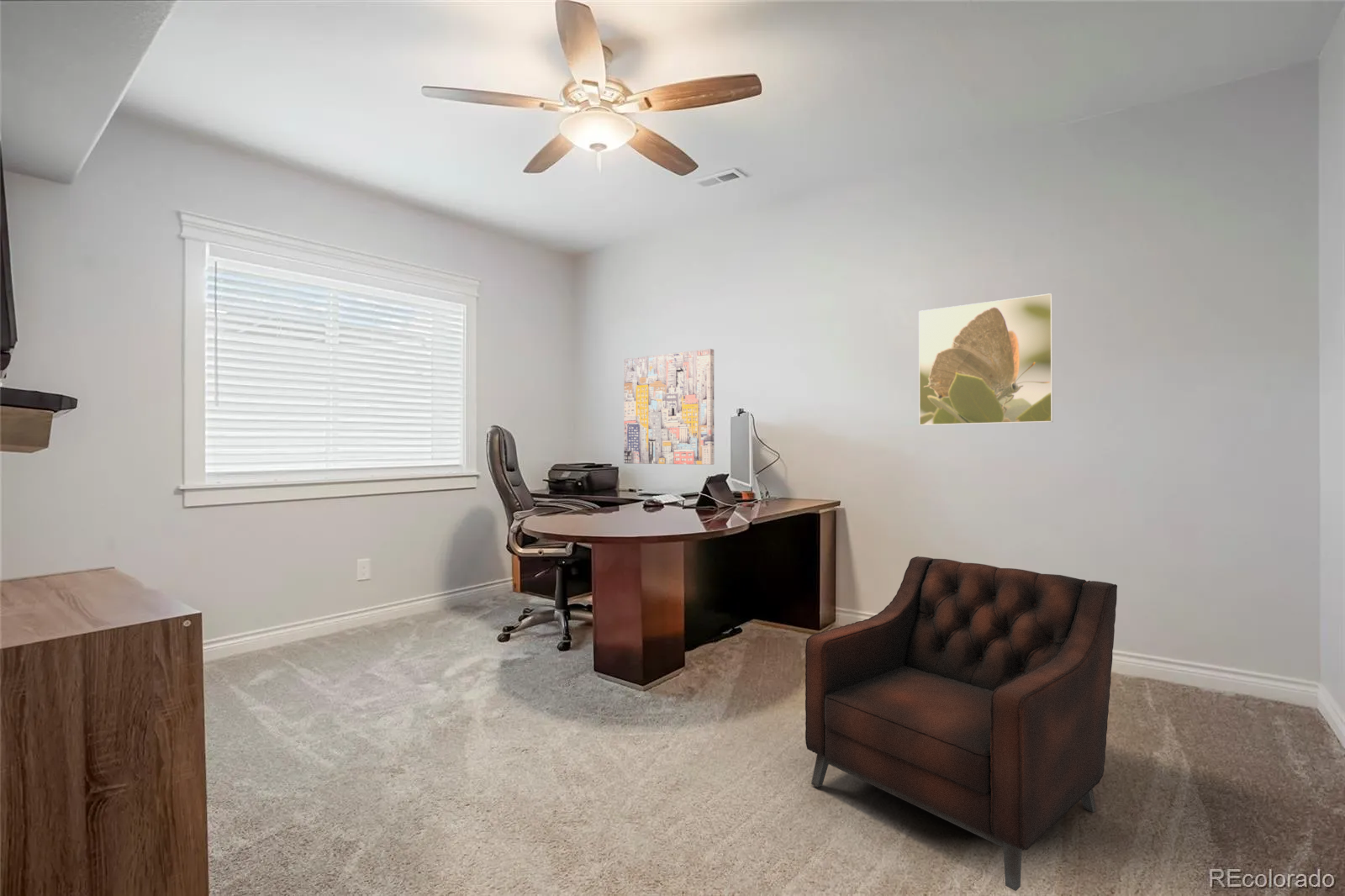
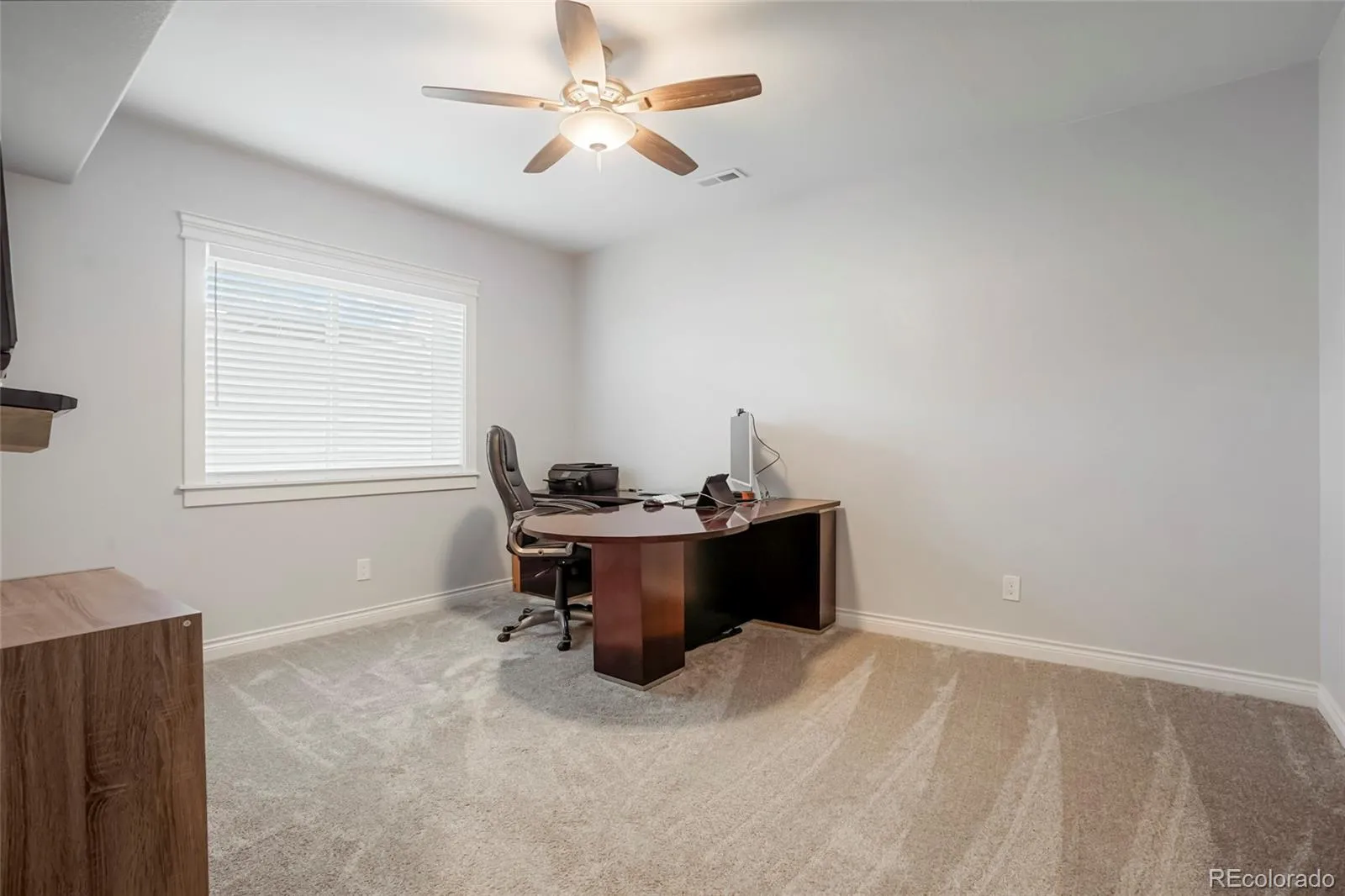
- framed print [918,293,1054,426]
- wall art [623,348,715,466]
- armchair [804,556,1118,892]
